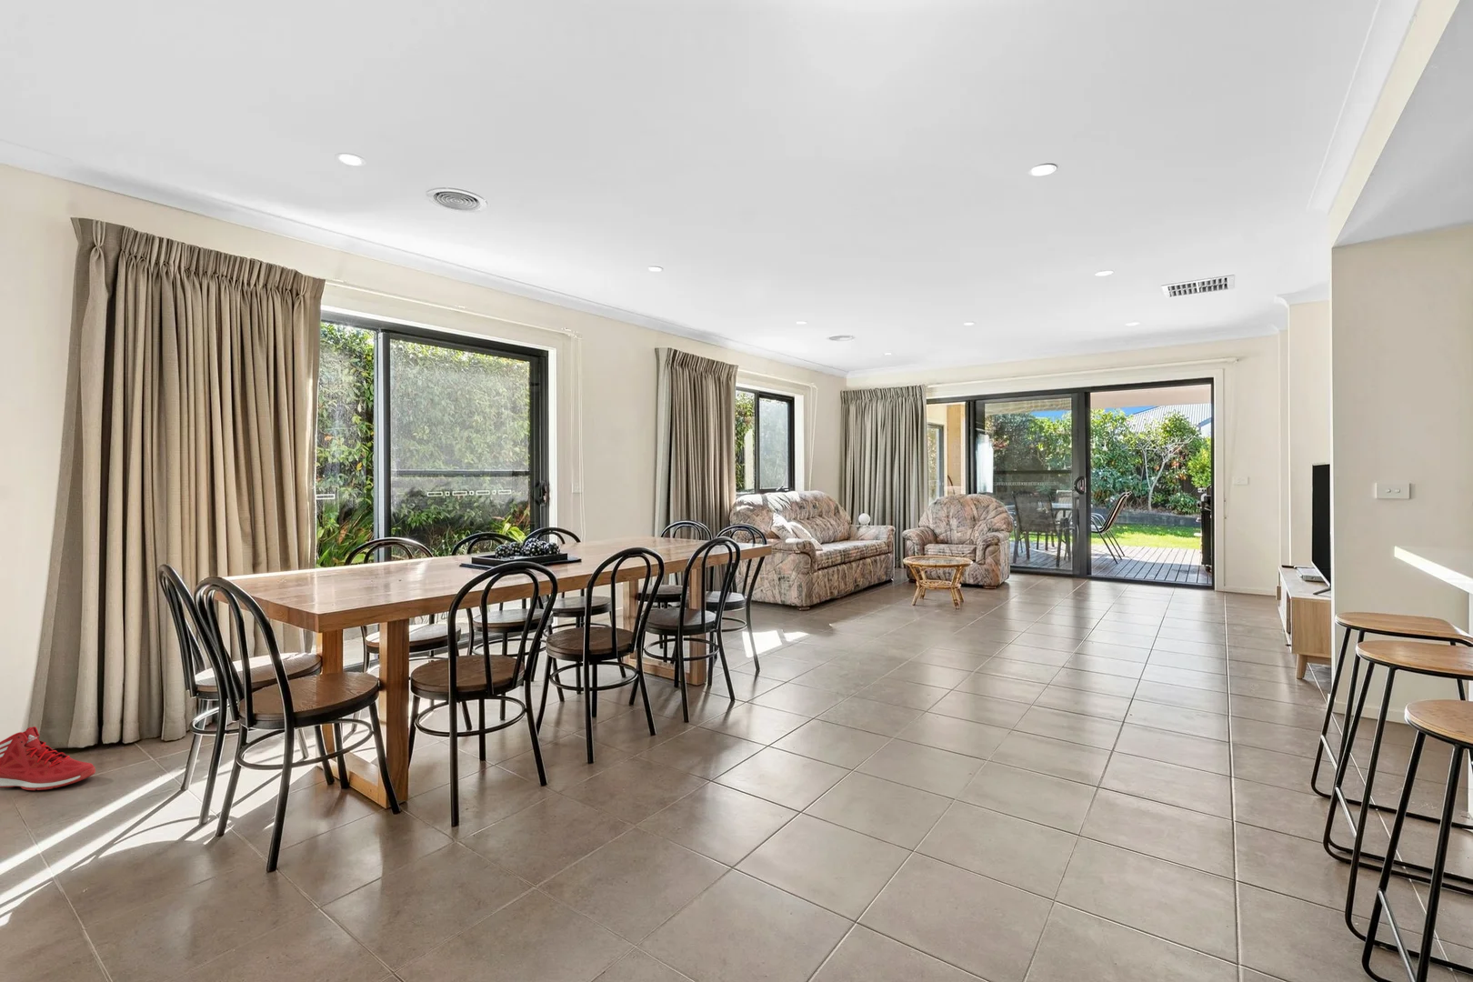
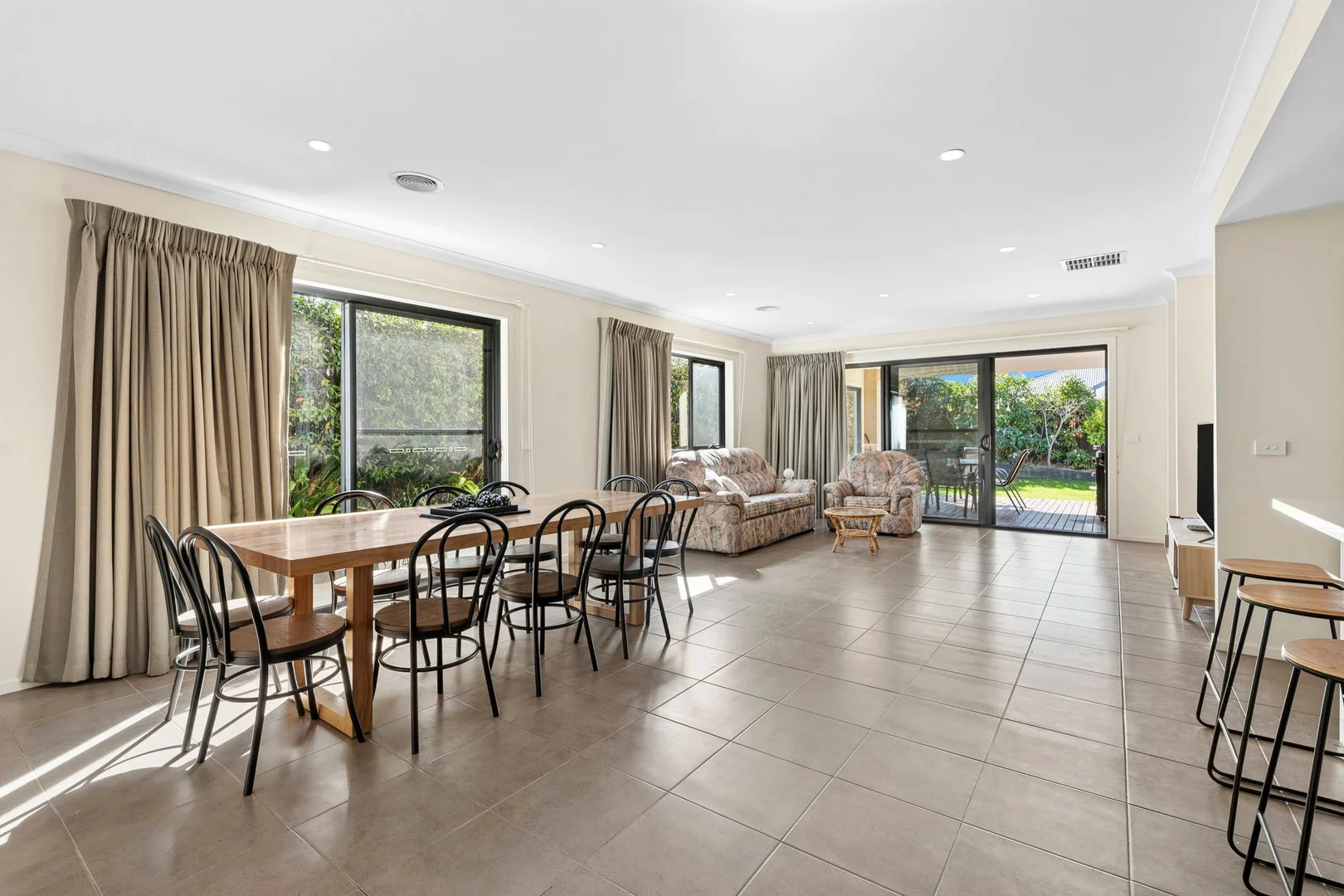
- sneaker [0,726,96,791]
